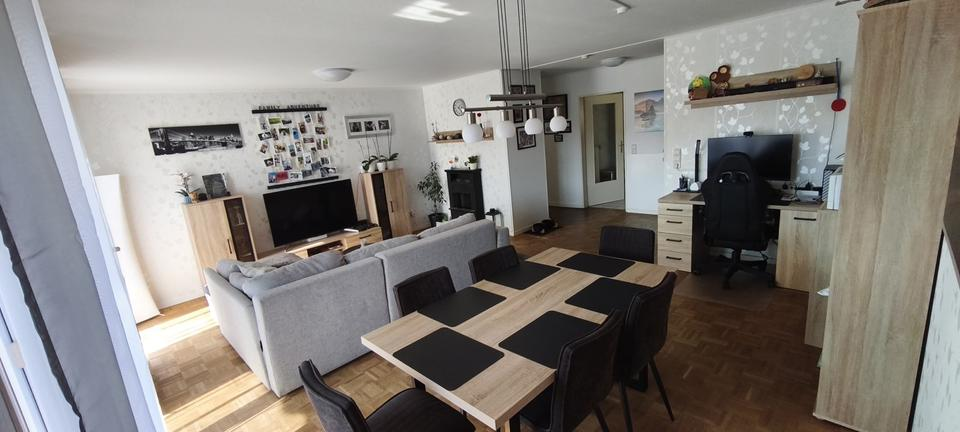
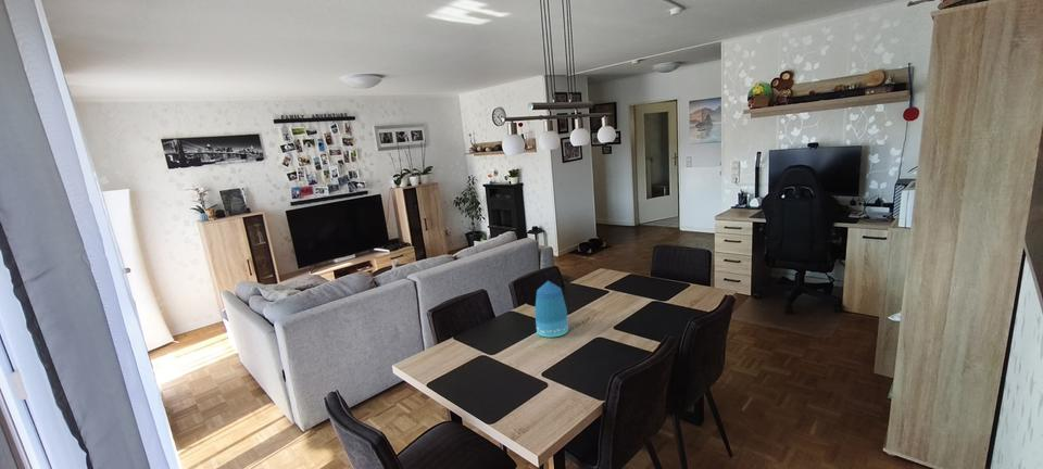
+ vase [533,280,569,339]
